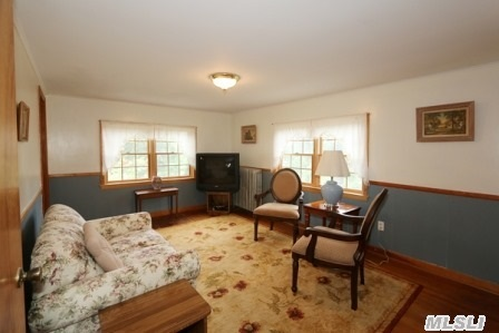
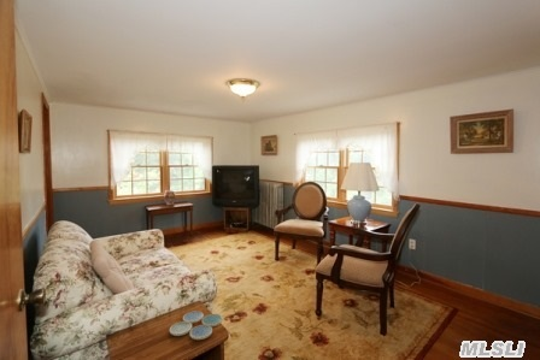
+ drink coaster [169,309,224,341]
